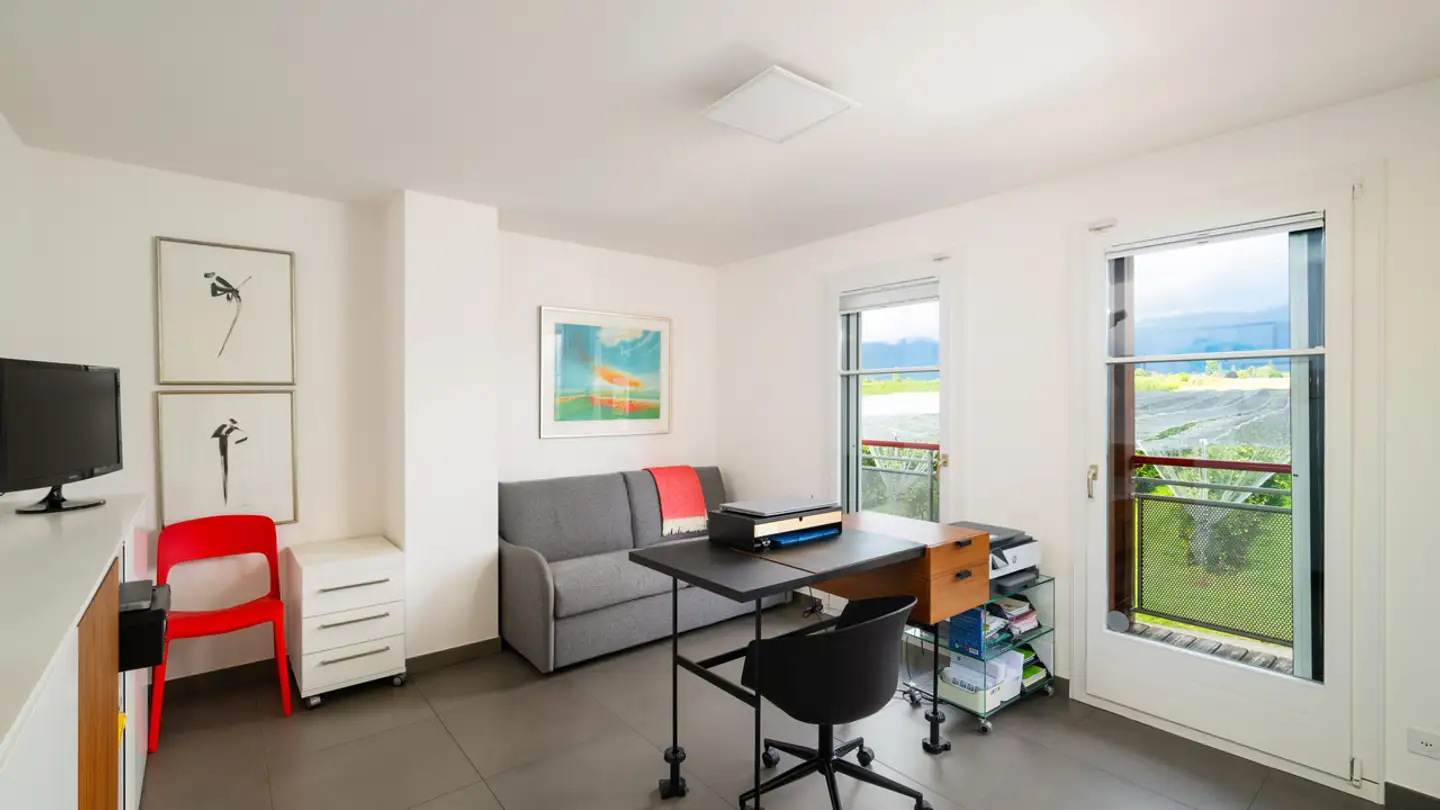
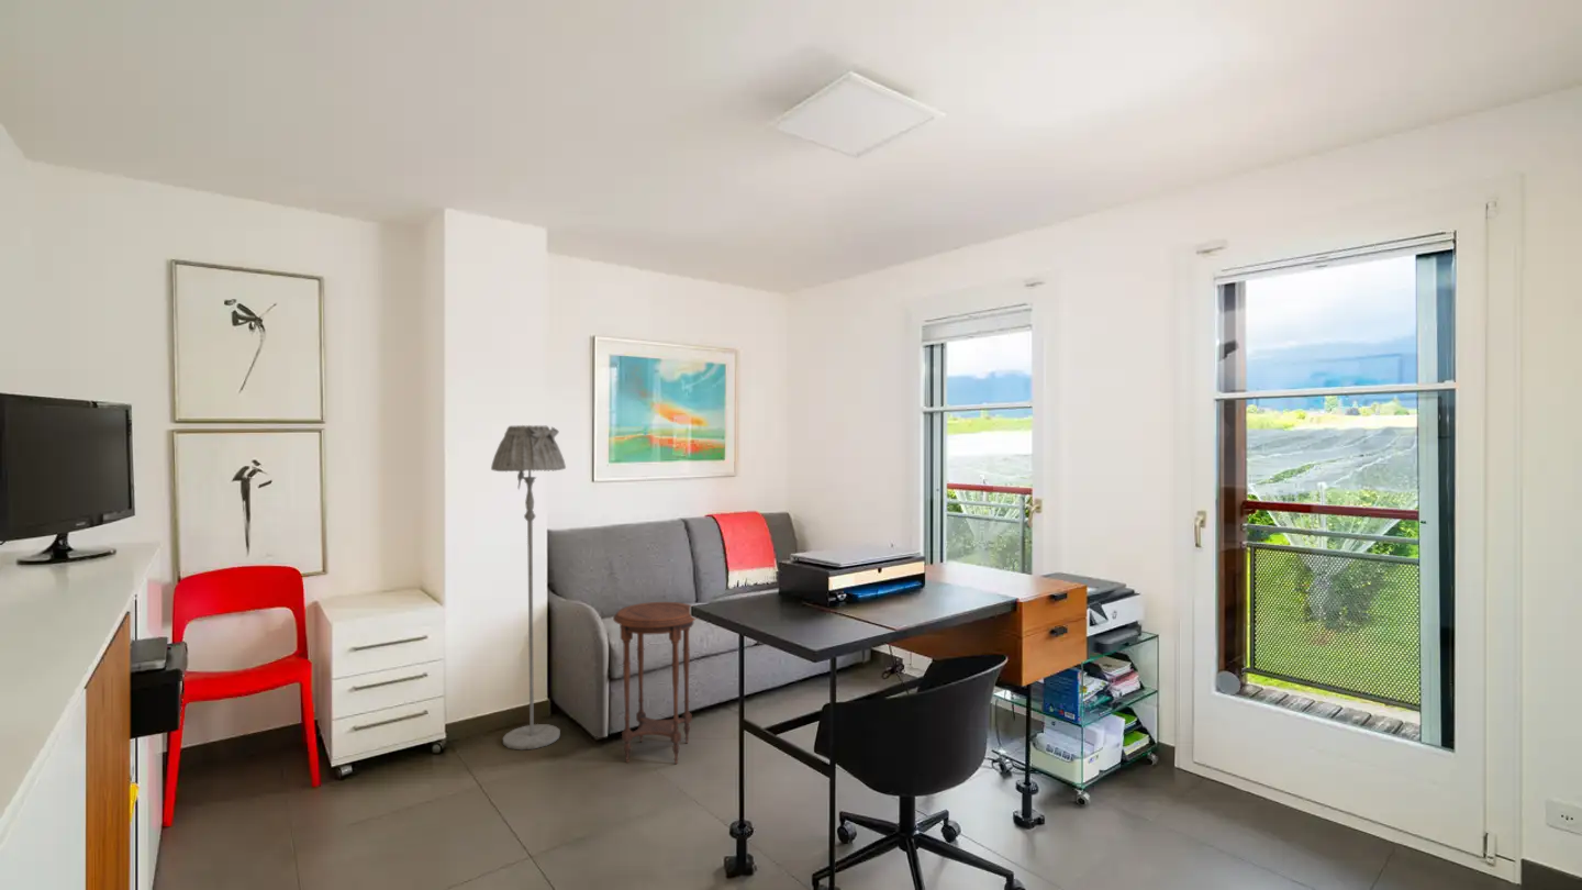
+ side table [612,601,698,765]
+ floor lamp [490,424,567,750]
